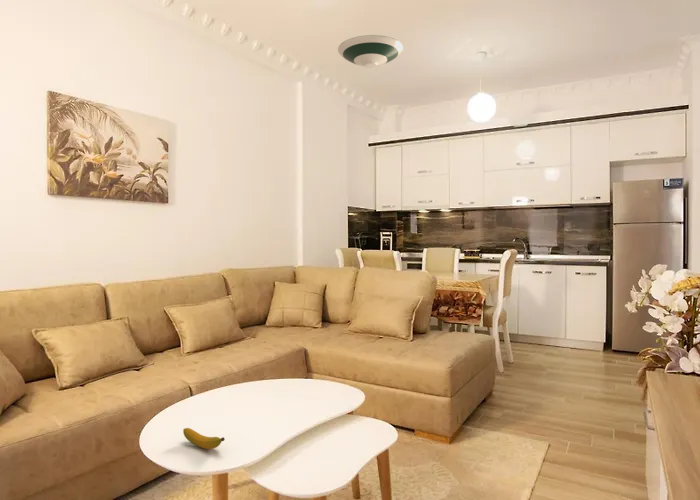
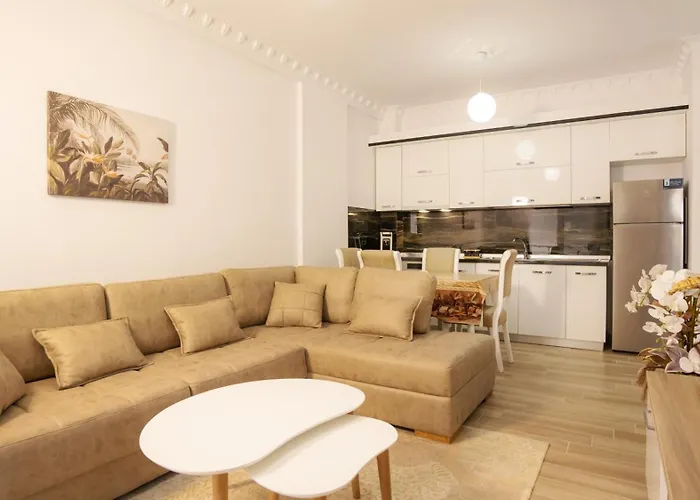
- banana [182,427,226,450]
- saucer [337,34,404,69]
